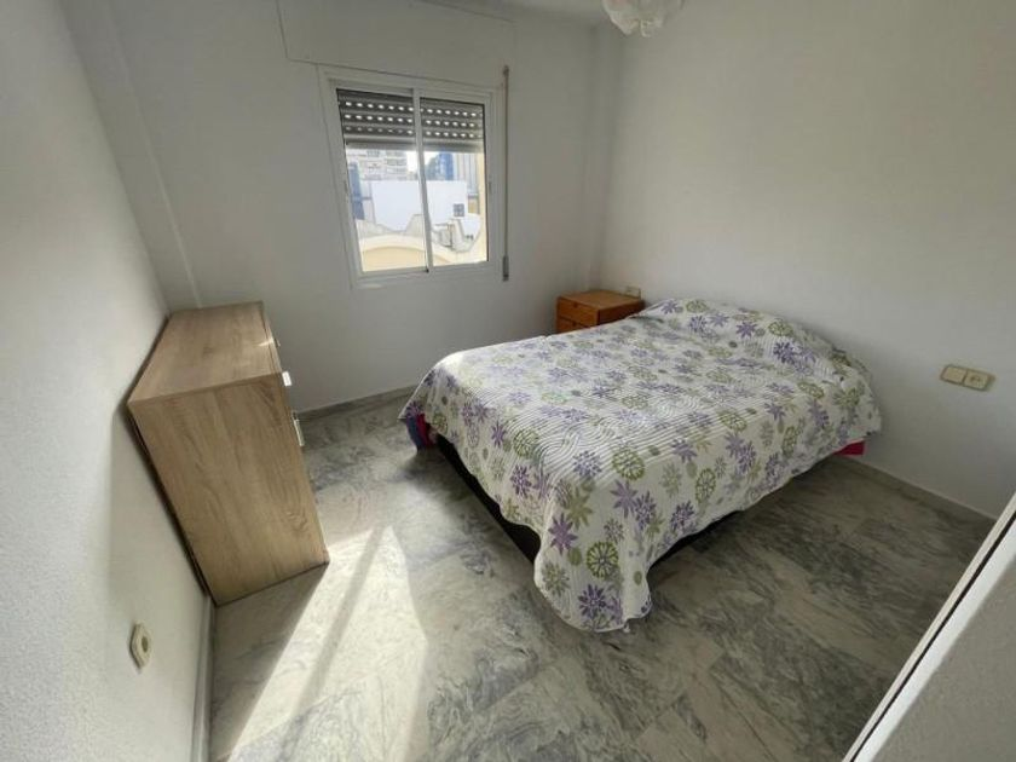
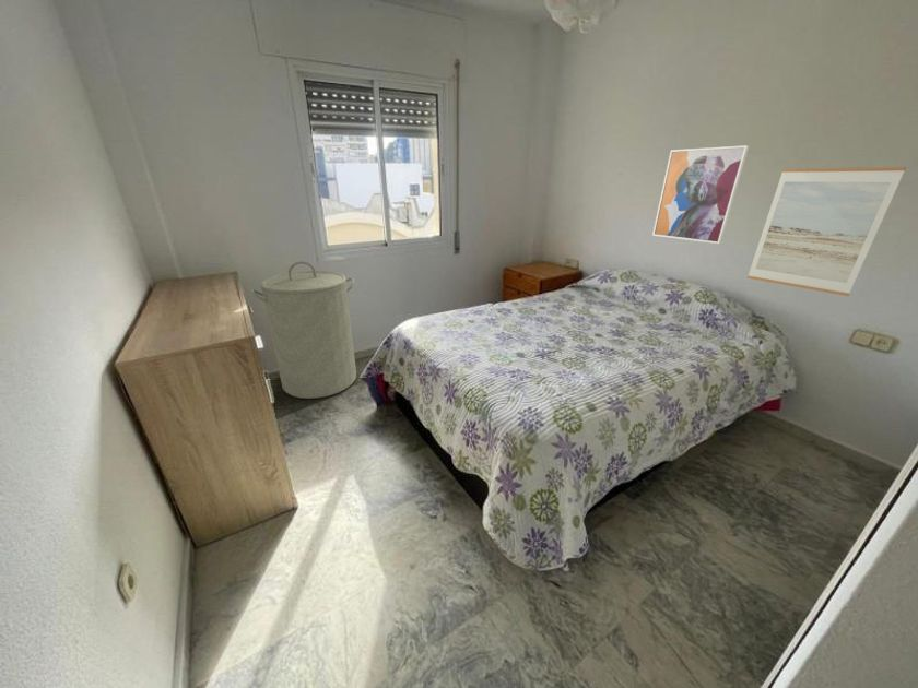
+ wall art [651,144,750,245]
+ laundry hamper [249,260,357,400]
+ wall art [746,166,907,297]
